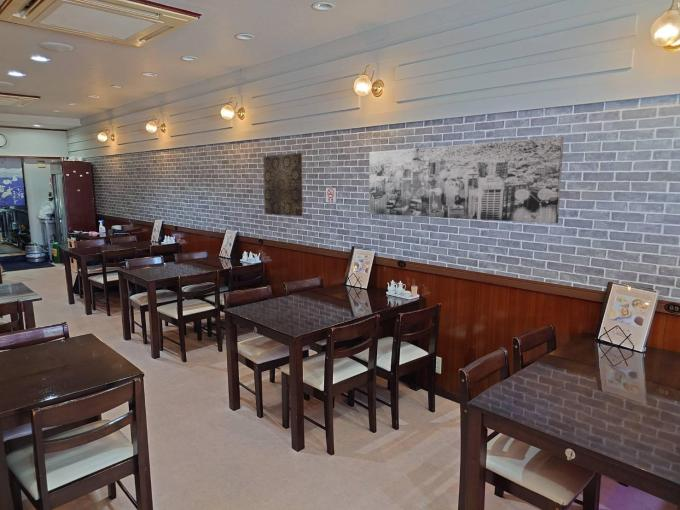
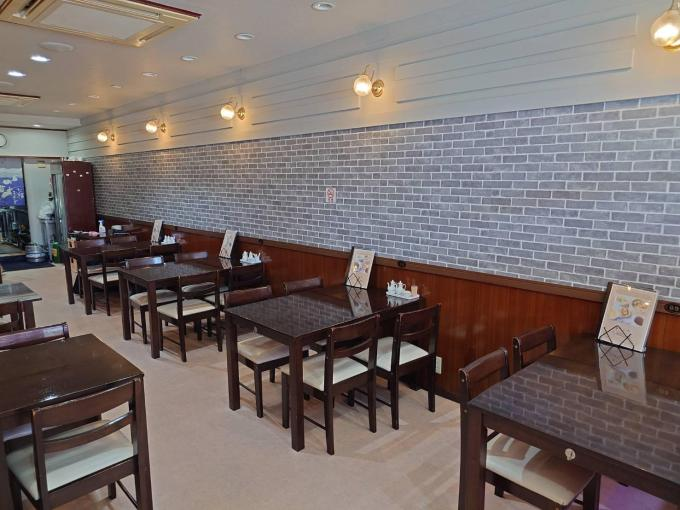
- wall art [368,136,565,224]
- wall art [262,152,304,217]
